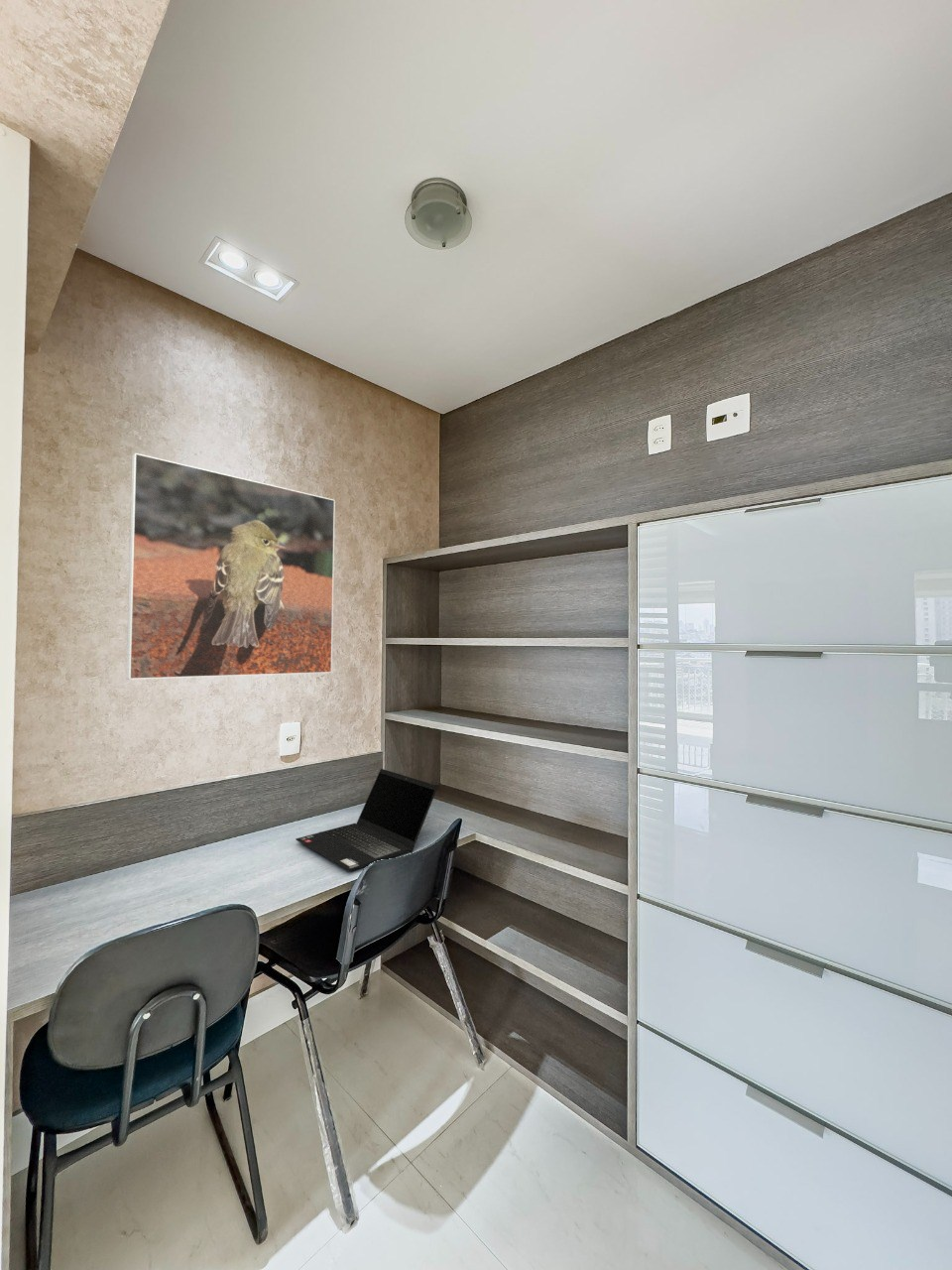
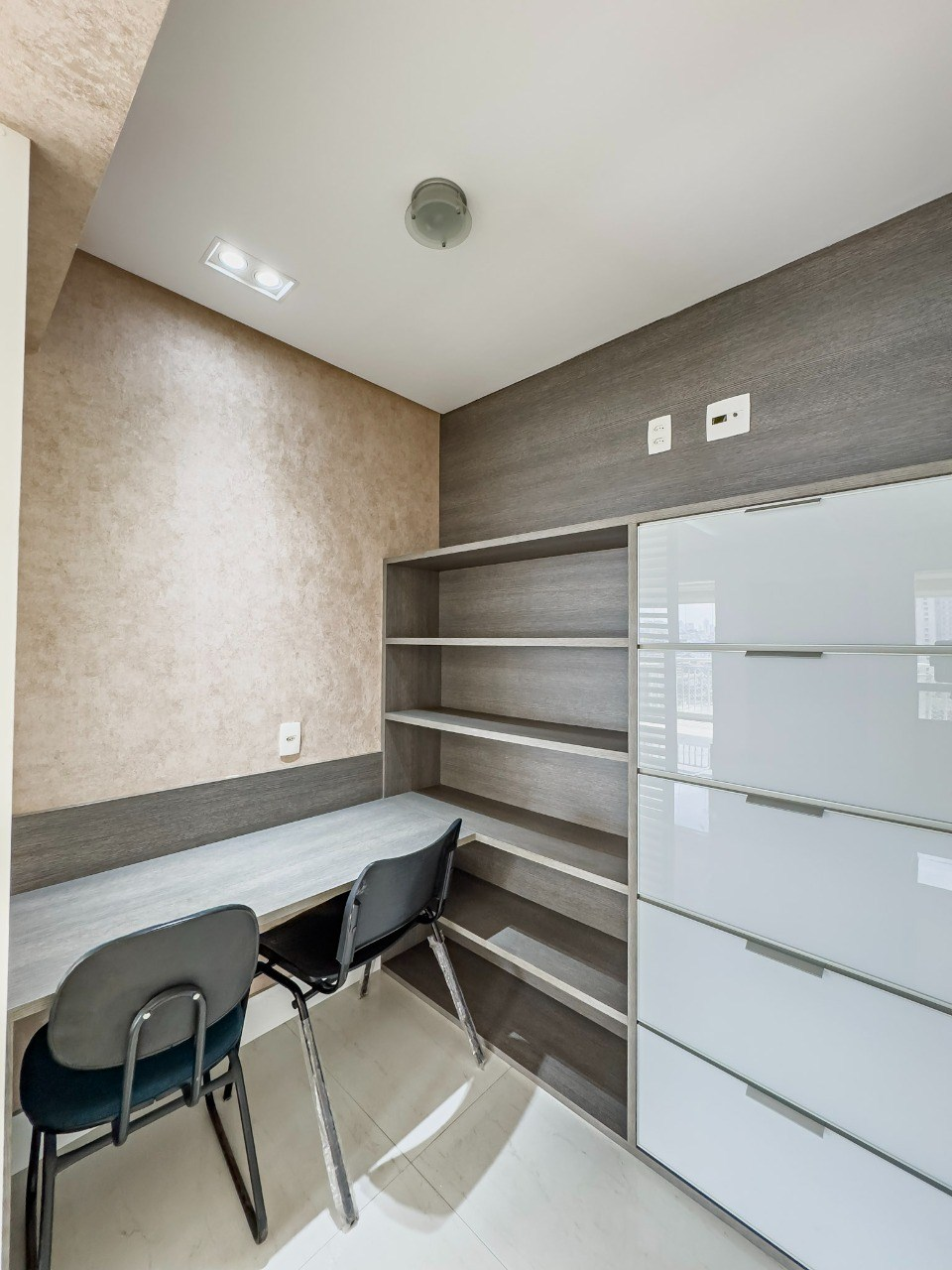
- laptop computer [295,768,438,872]
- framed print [125,451,336,681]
